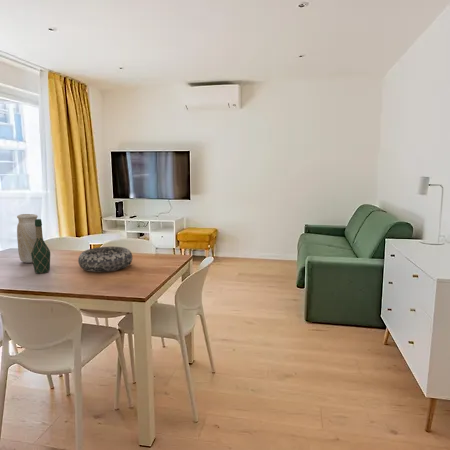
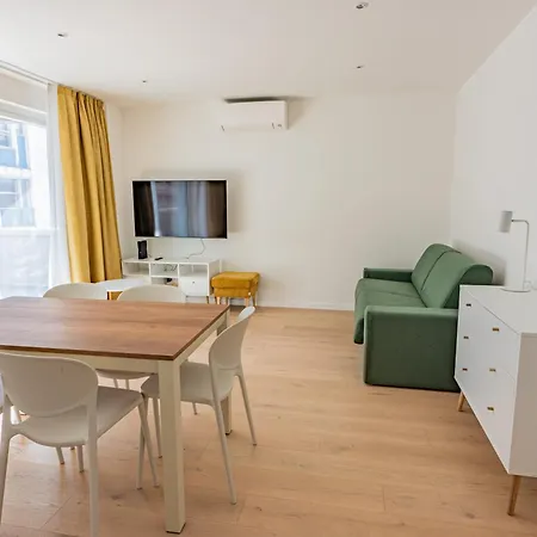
- wine bottle [31,218,51,275]
- decorative bowl [77,246,134,273]
- vase [16,213,39,264]
